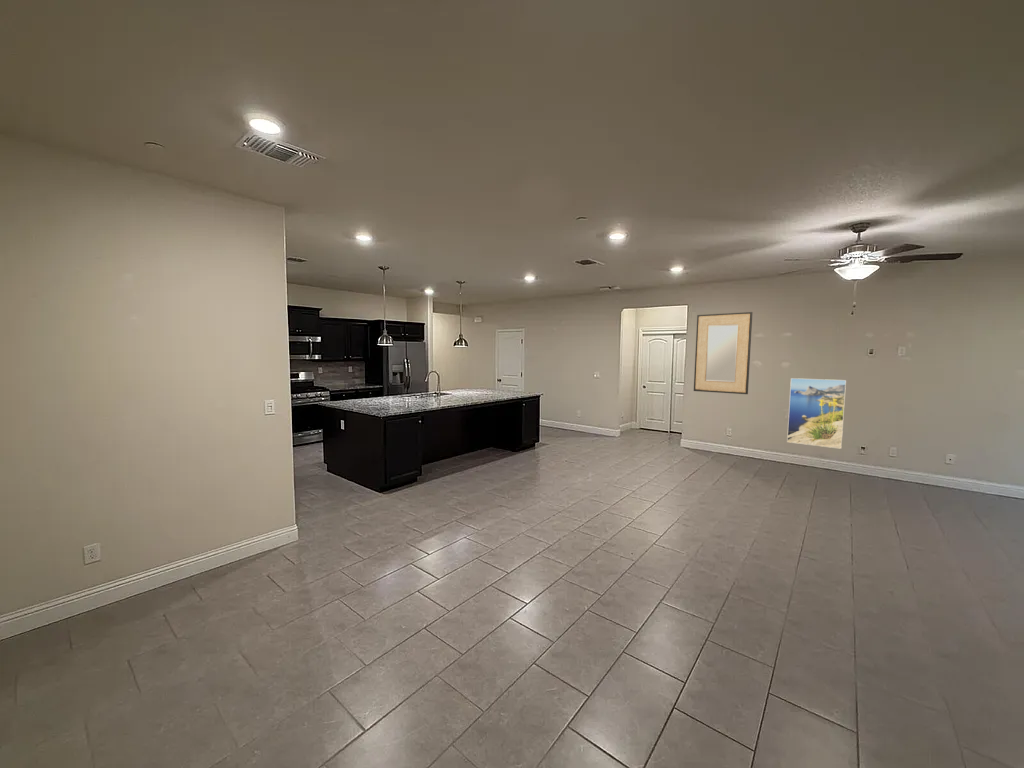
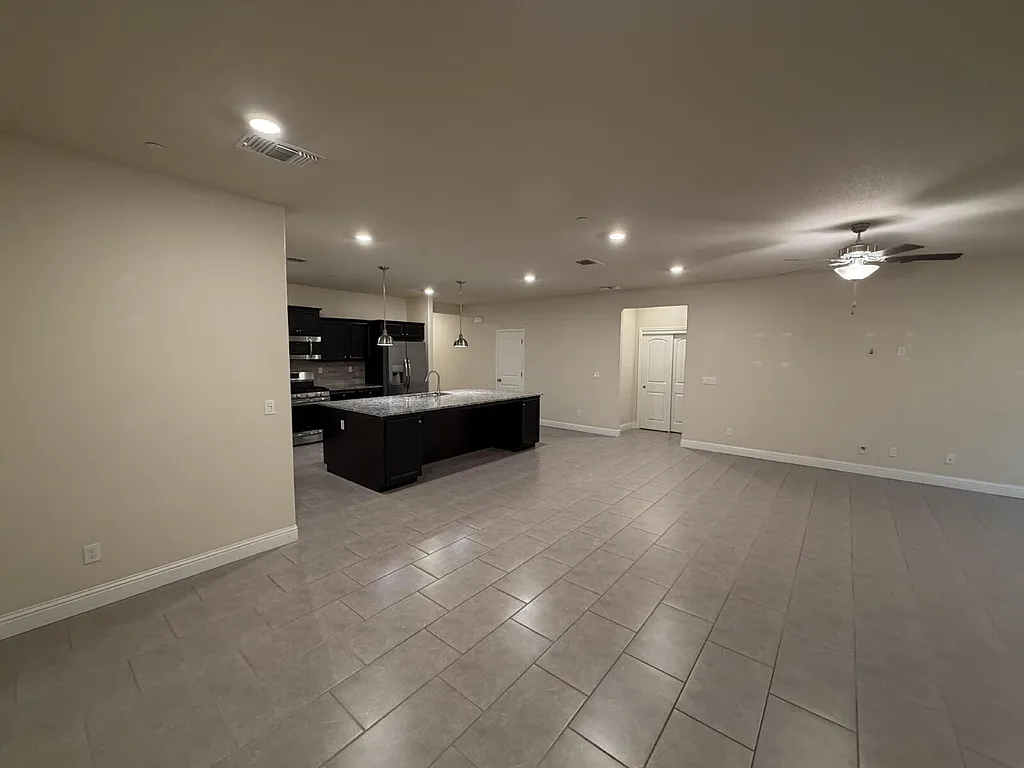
- home mirror [693,311,753,395]
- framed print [786,377,847,450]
